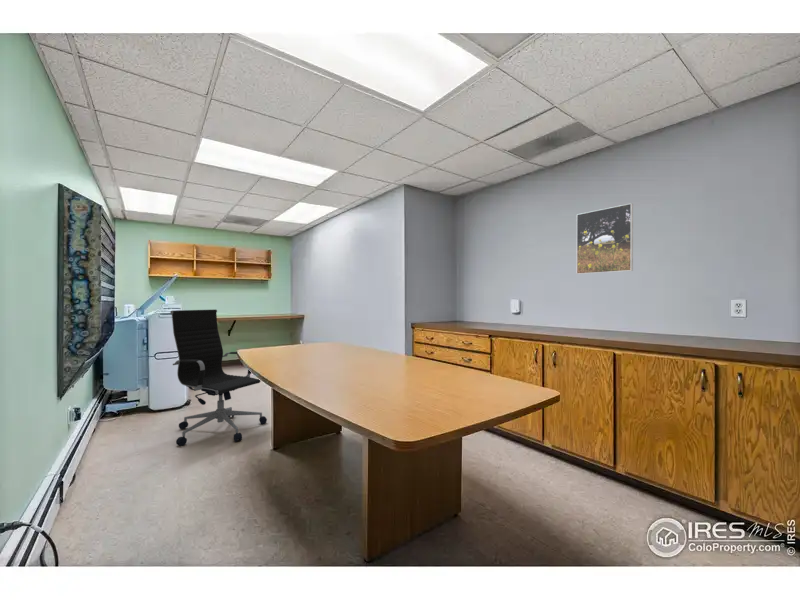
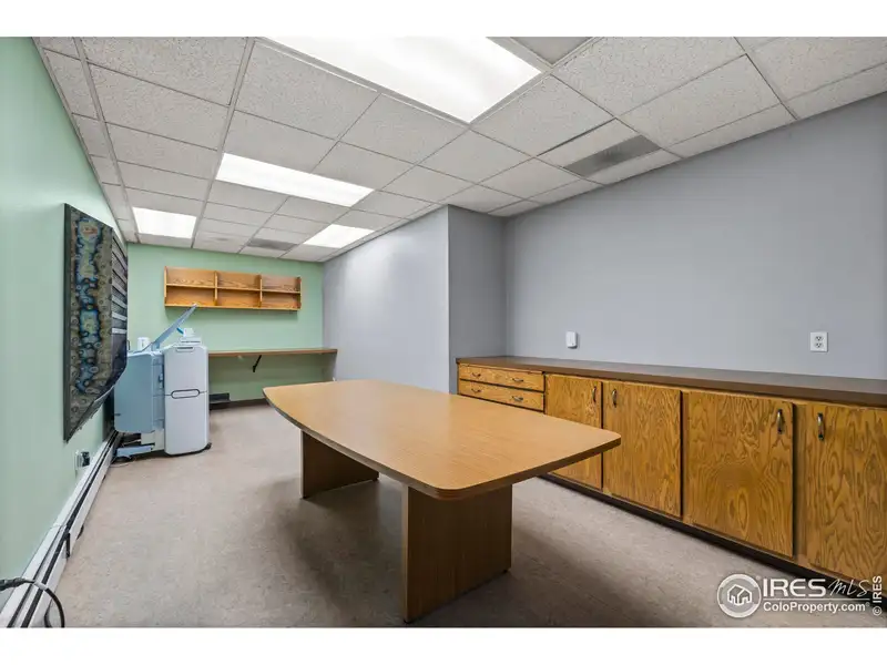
- office chair [169,308,268,447]
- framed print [576,202,634,275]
